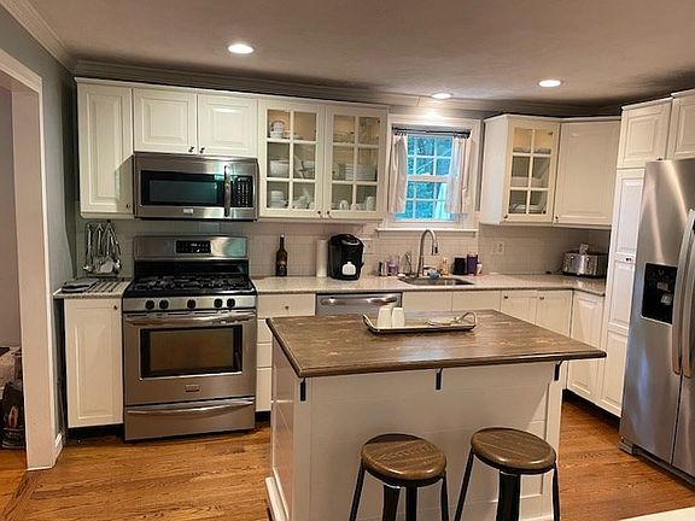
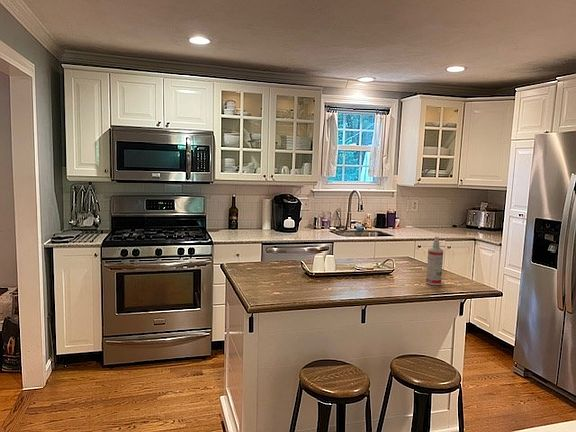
+ spray bottle [425,236,444,286]
